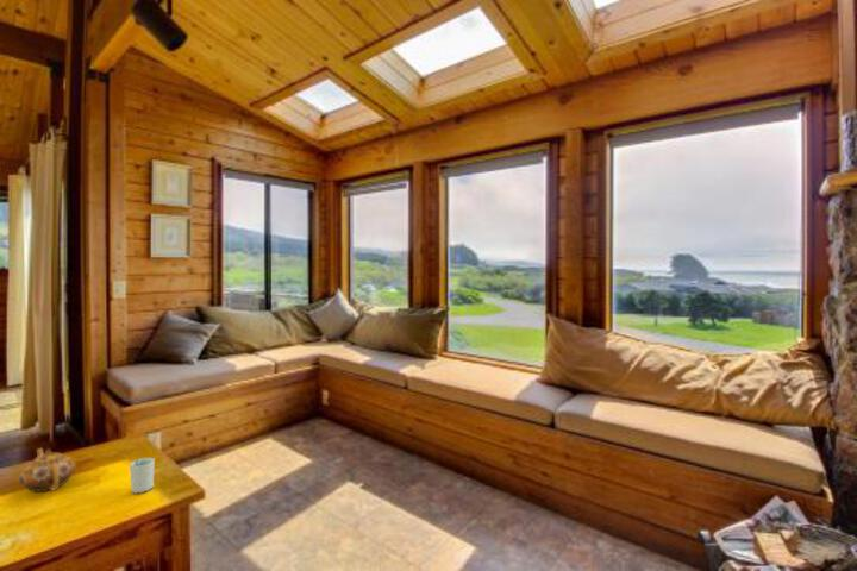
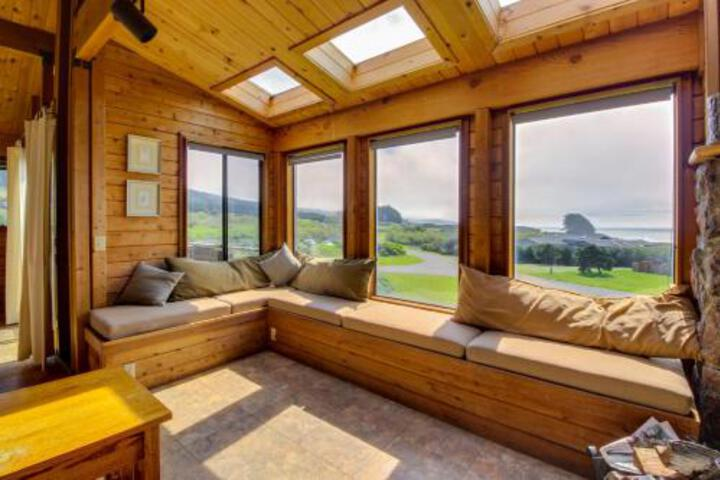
- cup [129,457,156,495]
- teapot [18,447,76,494]
